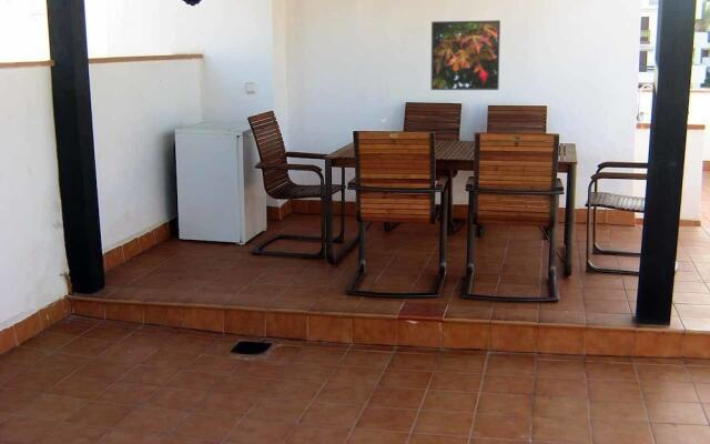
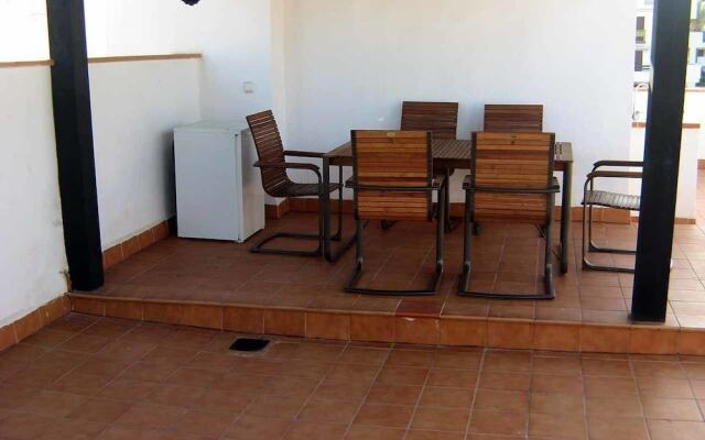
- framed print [430,19,501,91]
